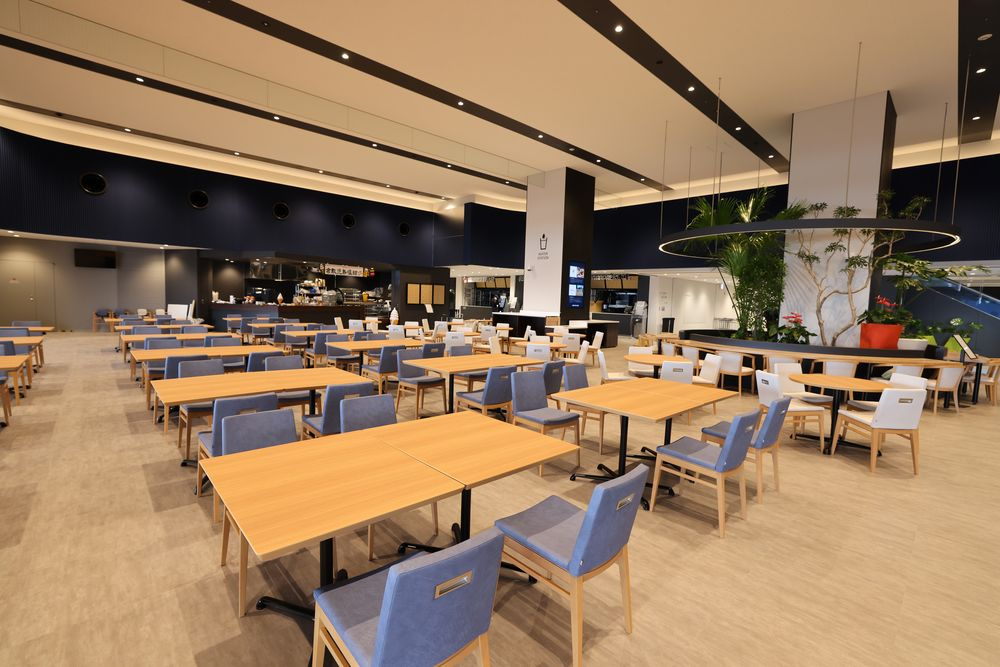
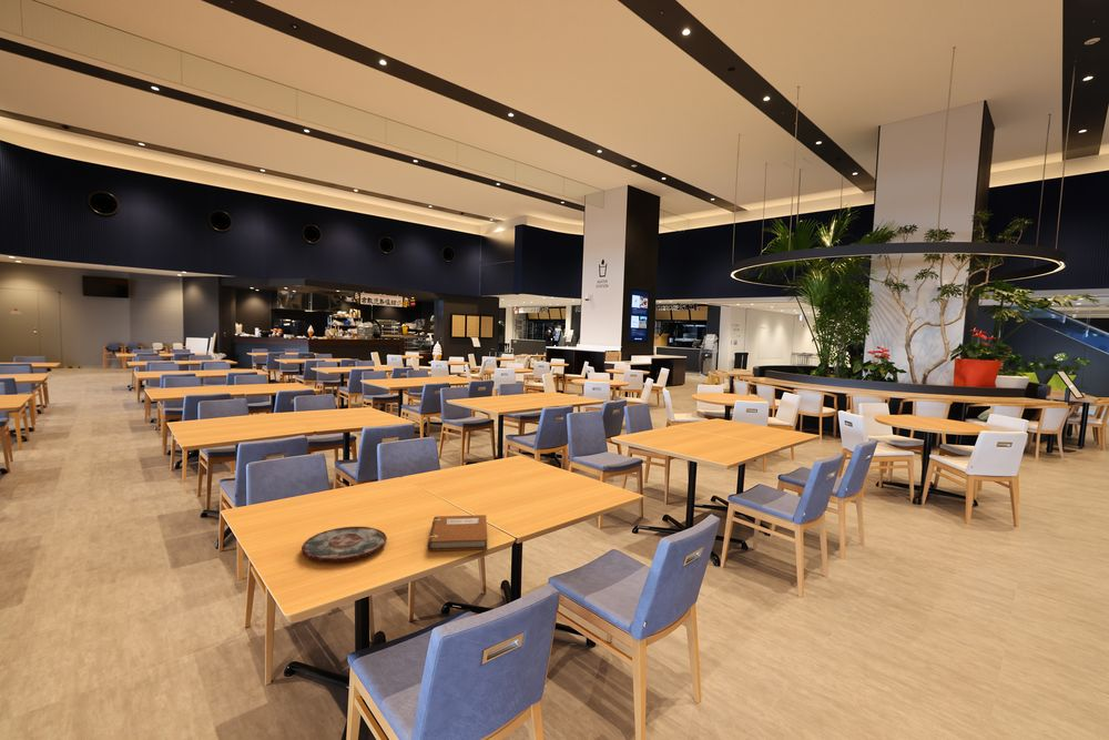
+ plate [301,526,388,564]
+ notebook [427,514,488,553]
